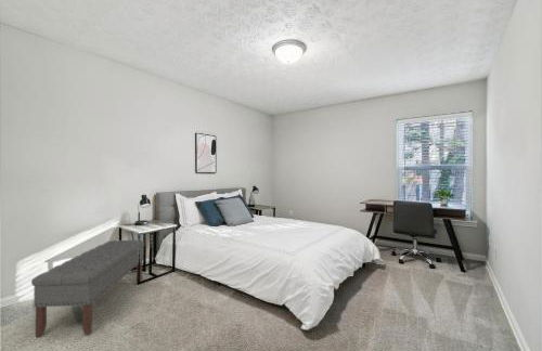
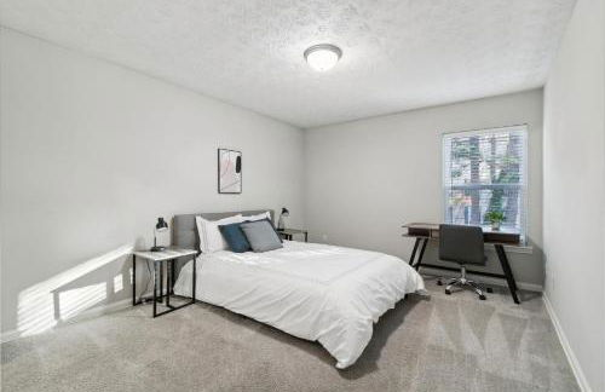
- bench [30,239,145,338]
